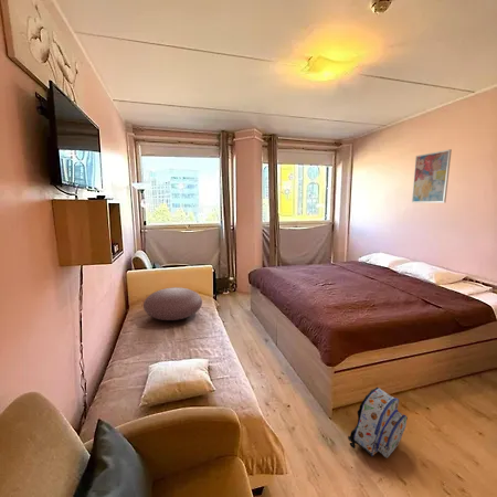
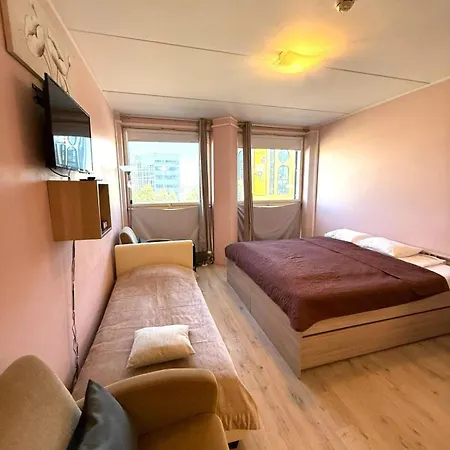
- wall art [411,148,453,204]
- cushion [142,286,203,321]
- backpack [347,387,409,459]
